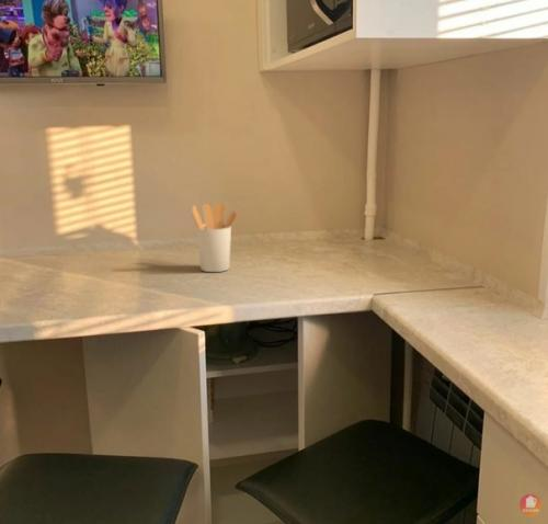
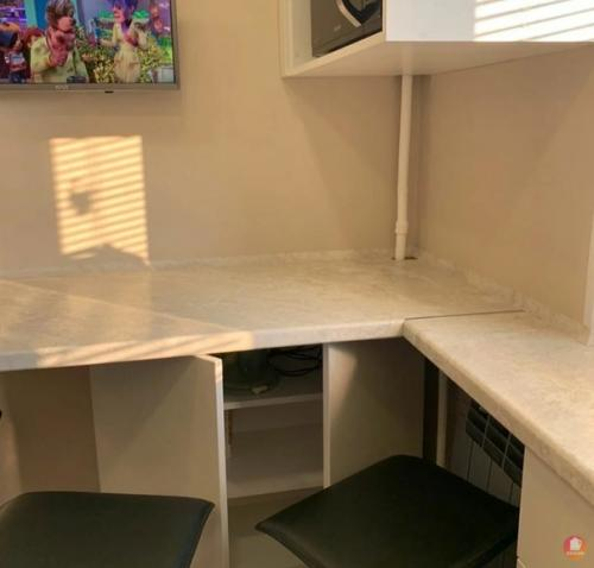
- utensil holder [191,203,239,273]
